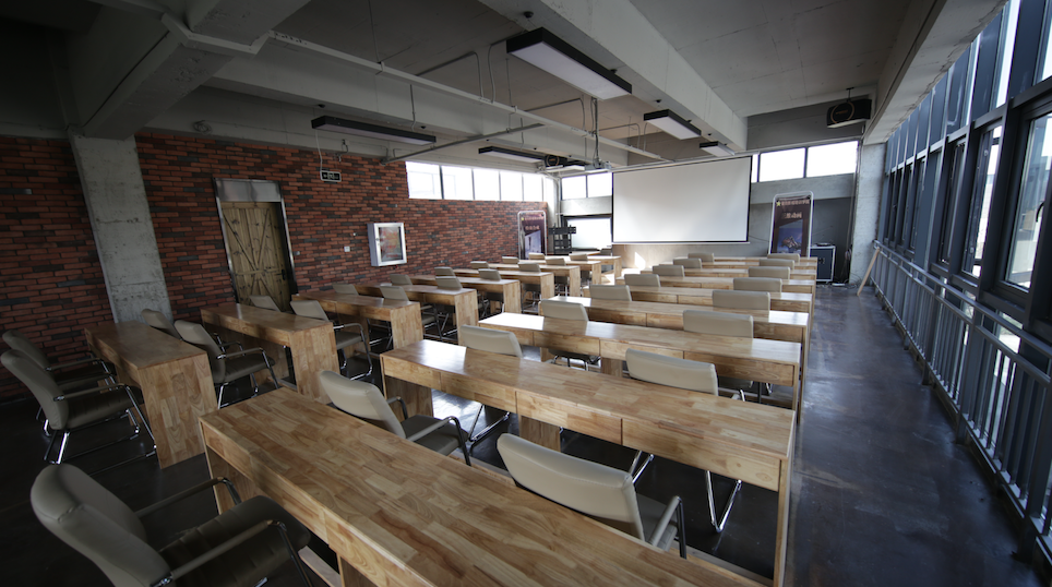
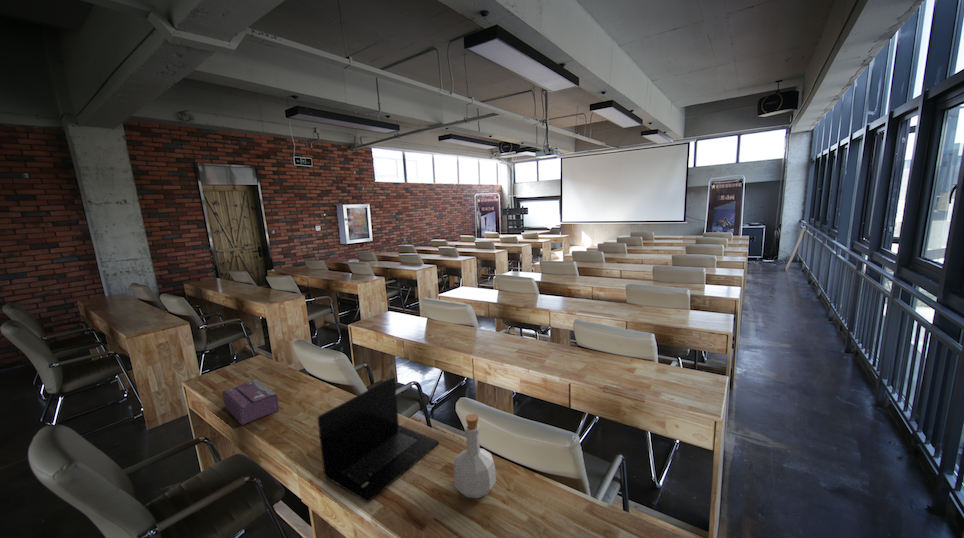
+ tissue box [221,378,280,426]
+ laptop [317,376,440,503]
+ bottle [453,413,497,499]
